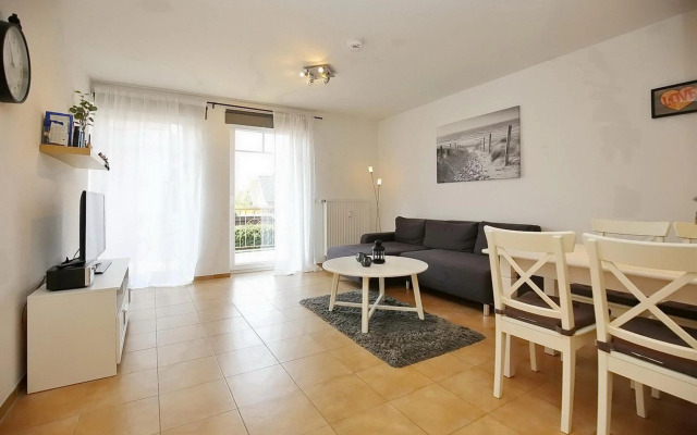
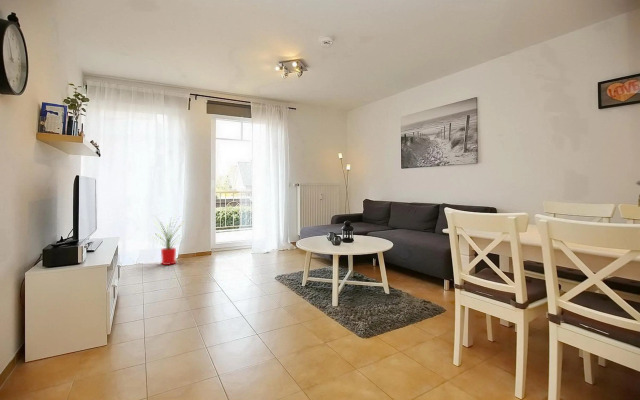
+ house plant [149,215,189,266]
